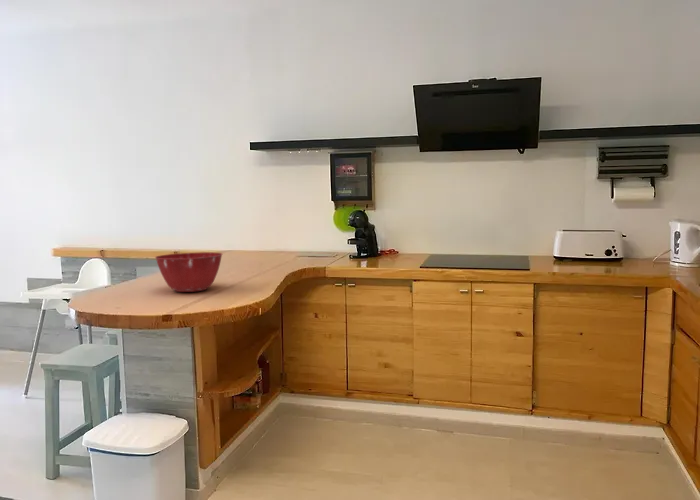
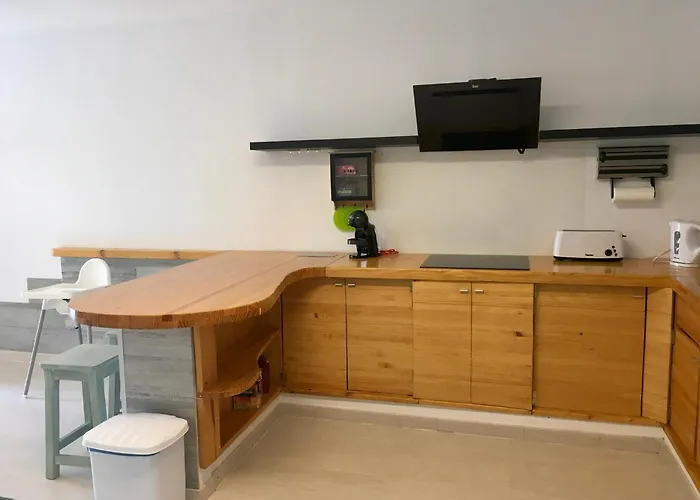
- mixing bowl [154,251,223,293]
